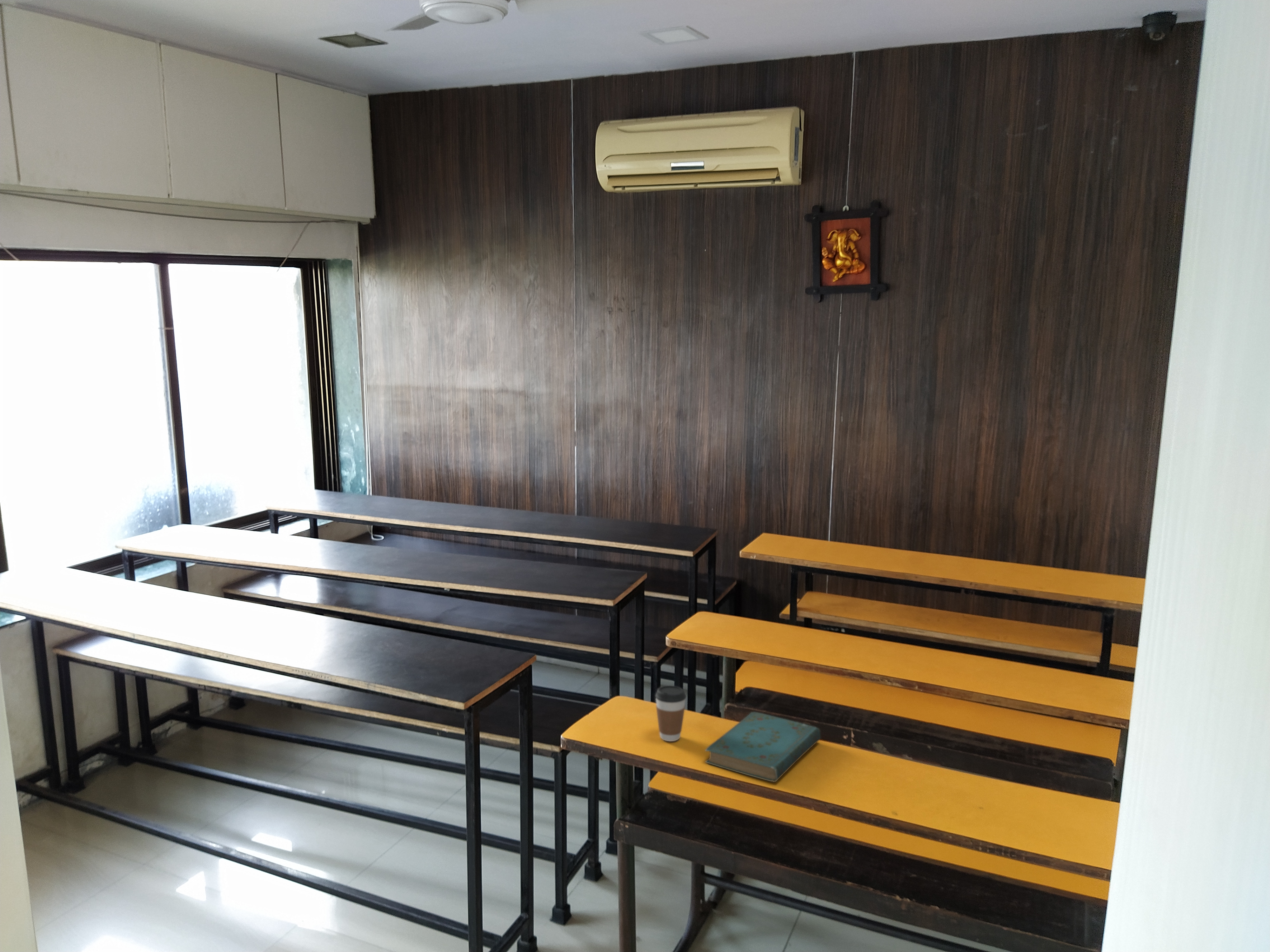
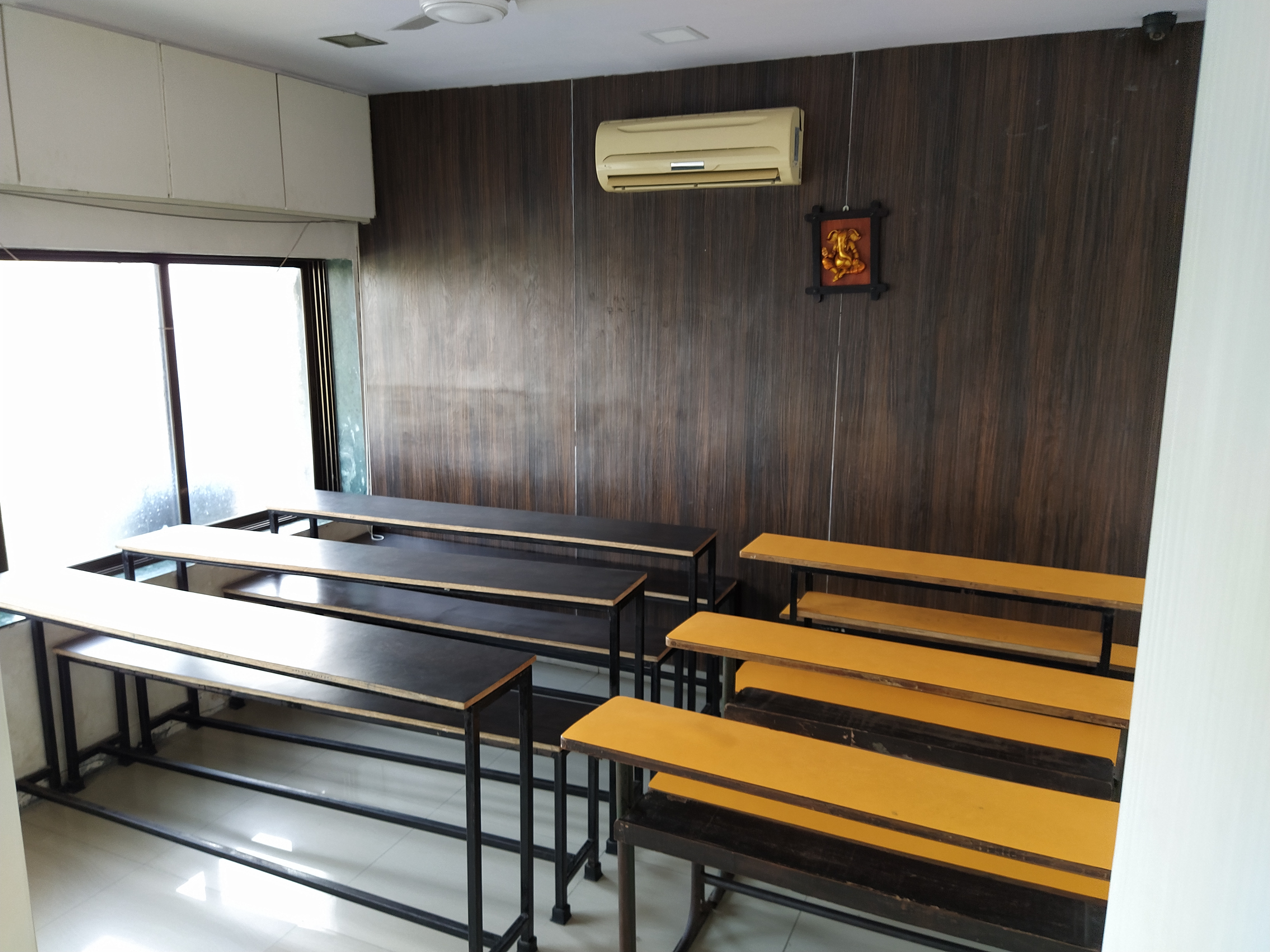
- coffee cup [655,685,687,742]
- book [705,712,821,782]
